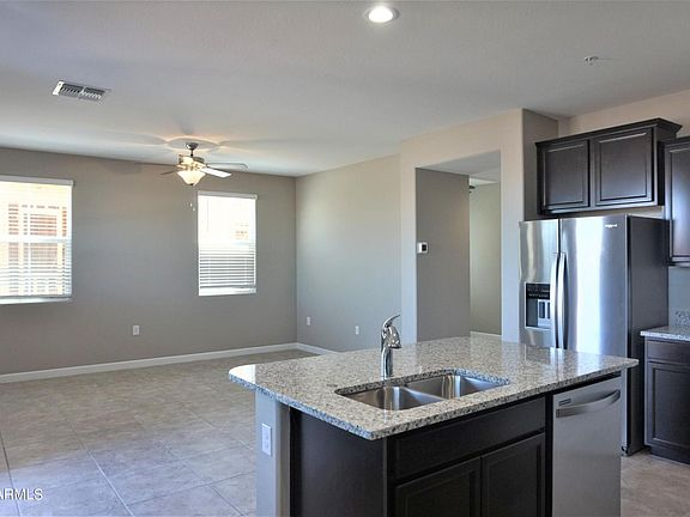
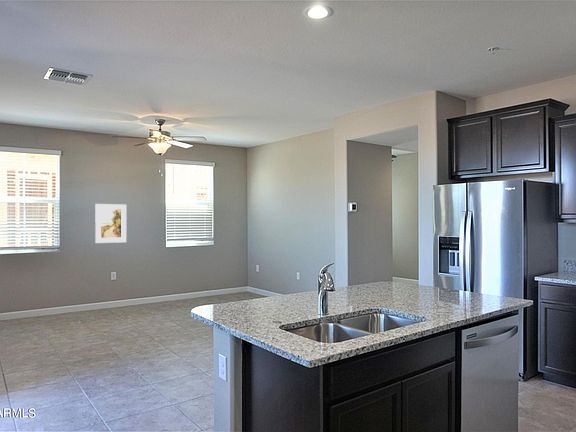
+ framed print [94,203,127,244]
